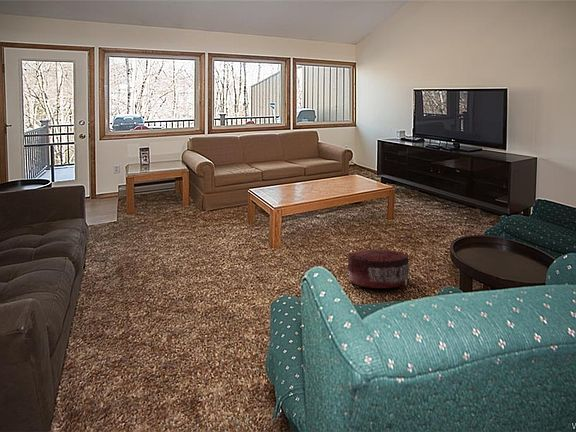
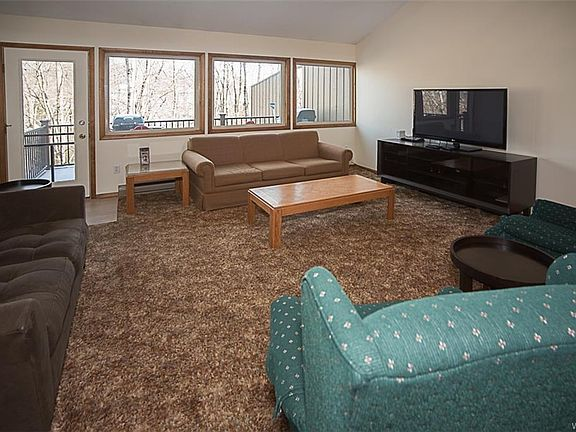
- pouf [347,249,410,289]
